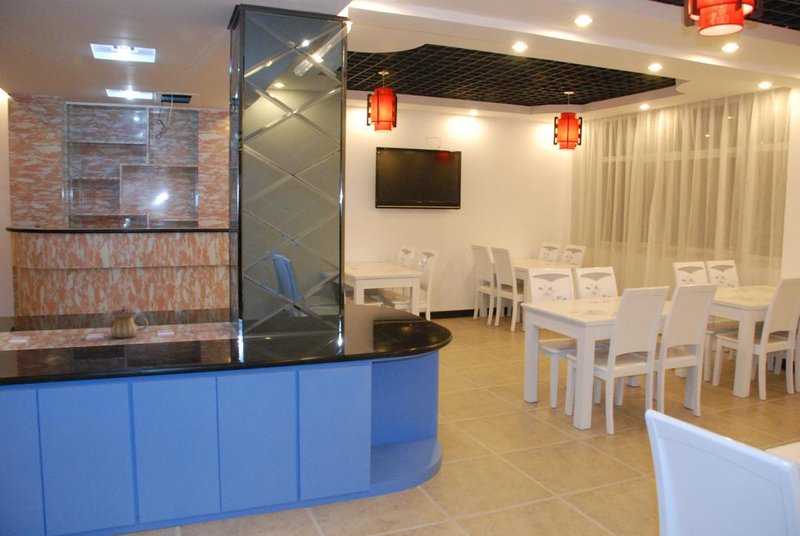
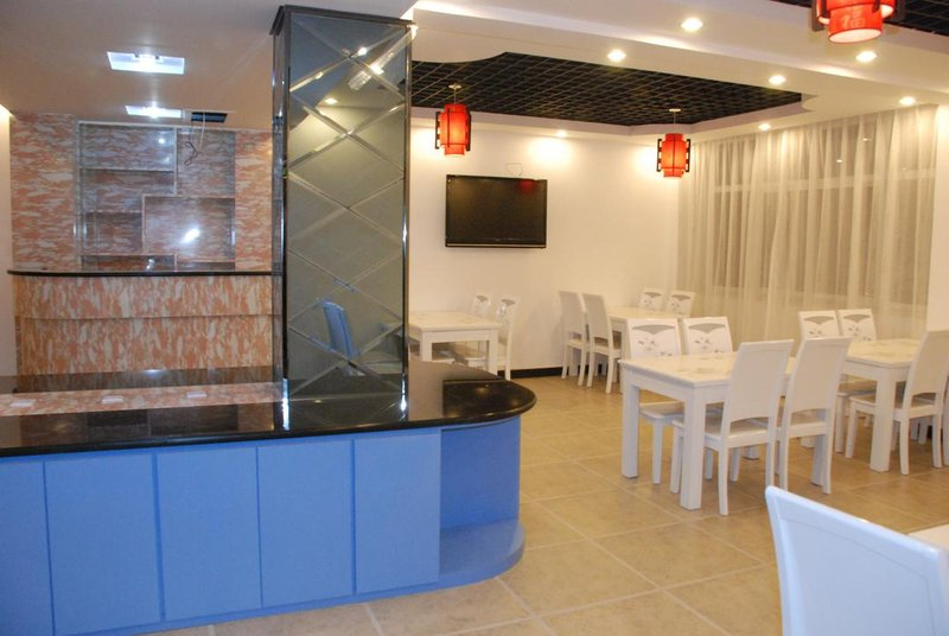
- teapot [102,304,149,339]
